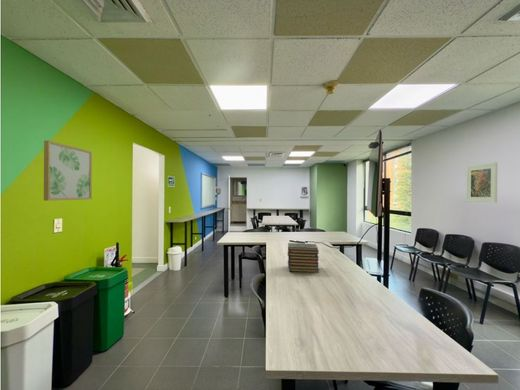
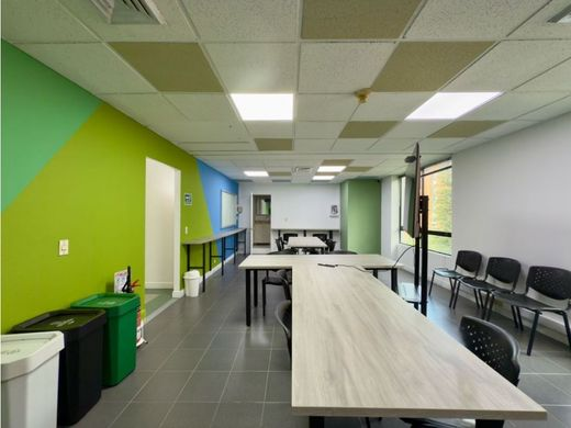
- book stack [287,242,320,274]
- wall art [43,140,93,202]
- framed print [465,162,498,204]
